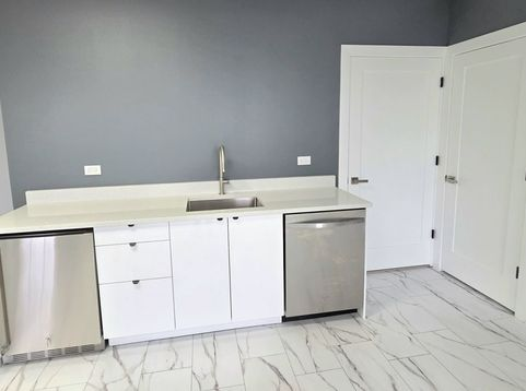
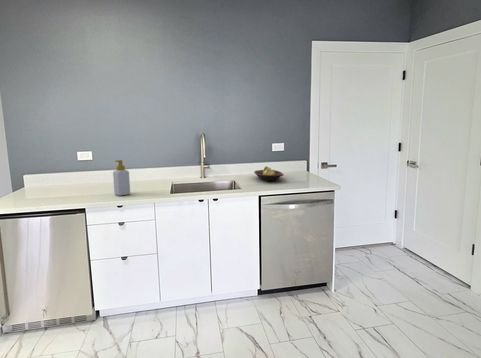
+ fruit bowl [253,165,284,183]
+ soap bottle [112,159,131,196]
